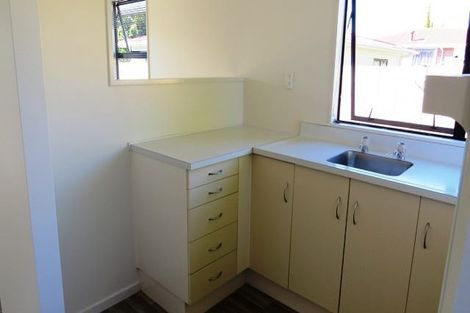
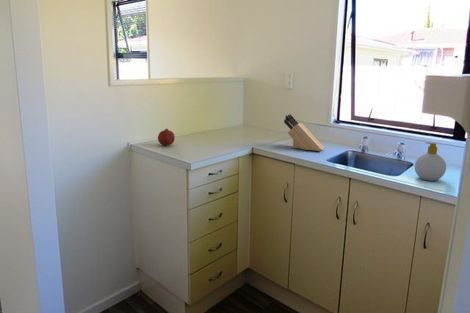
+ soap bottle [414,141,447,182]
+ knife block [283,113,325,152]
+ fruit [157,128,176,147]
